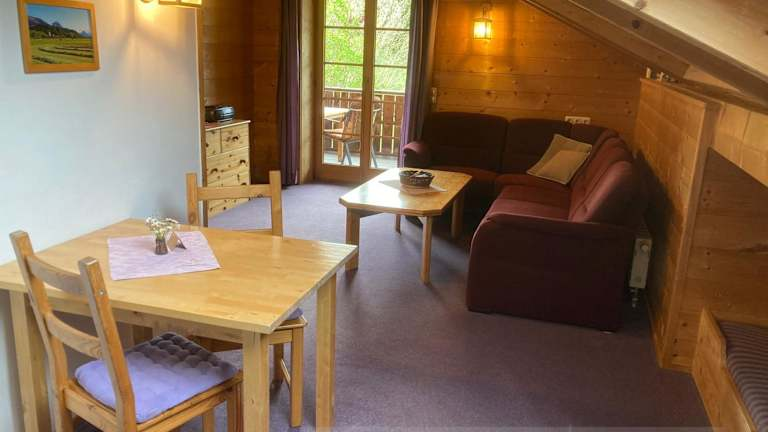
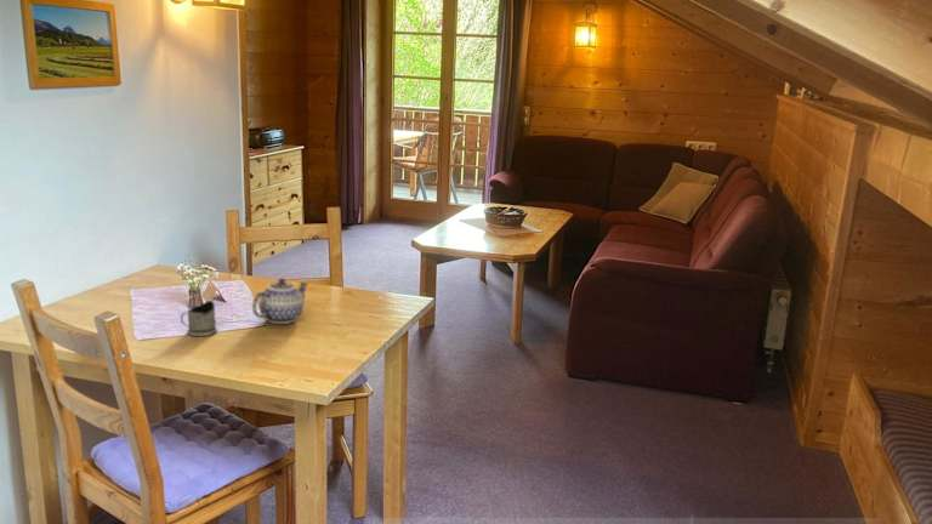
+ tea glass holder [180,300,218,337]
+ teapot [251,278,311,325]
